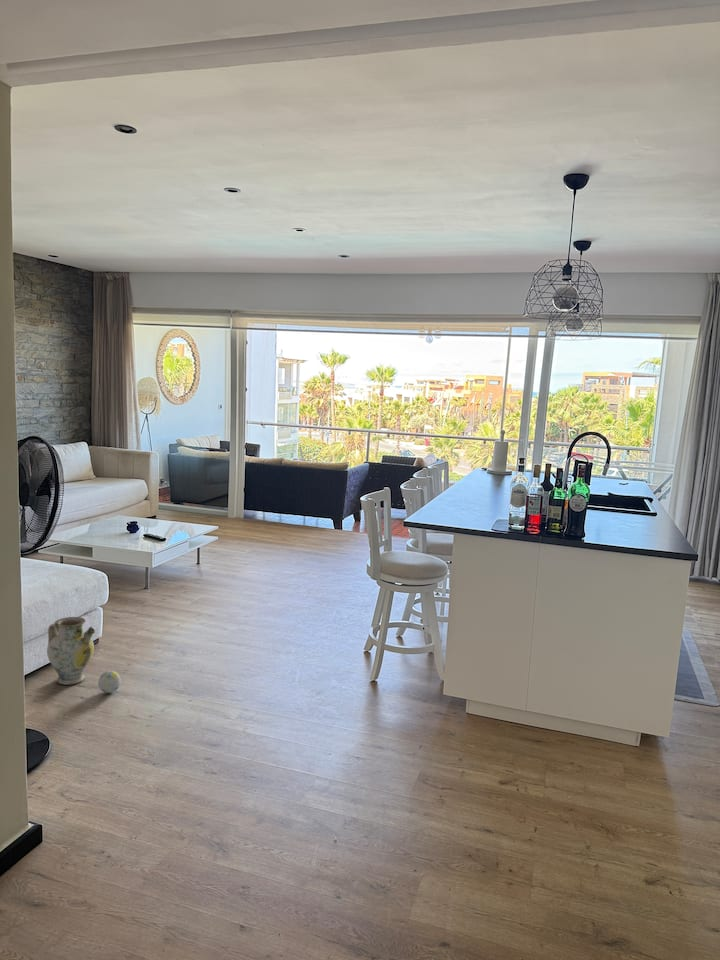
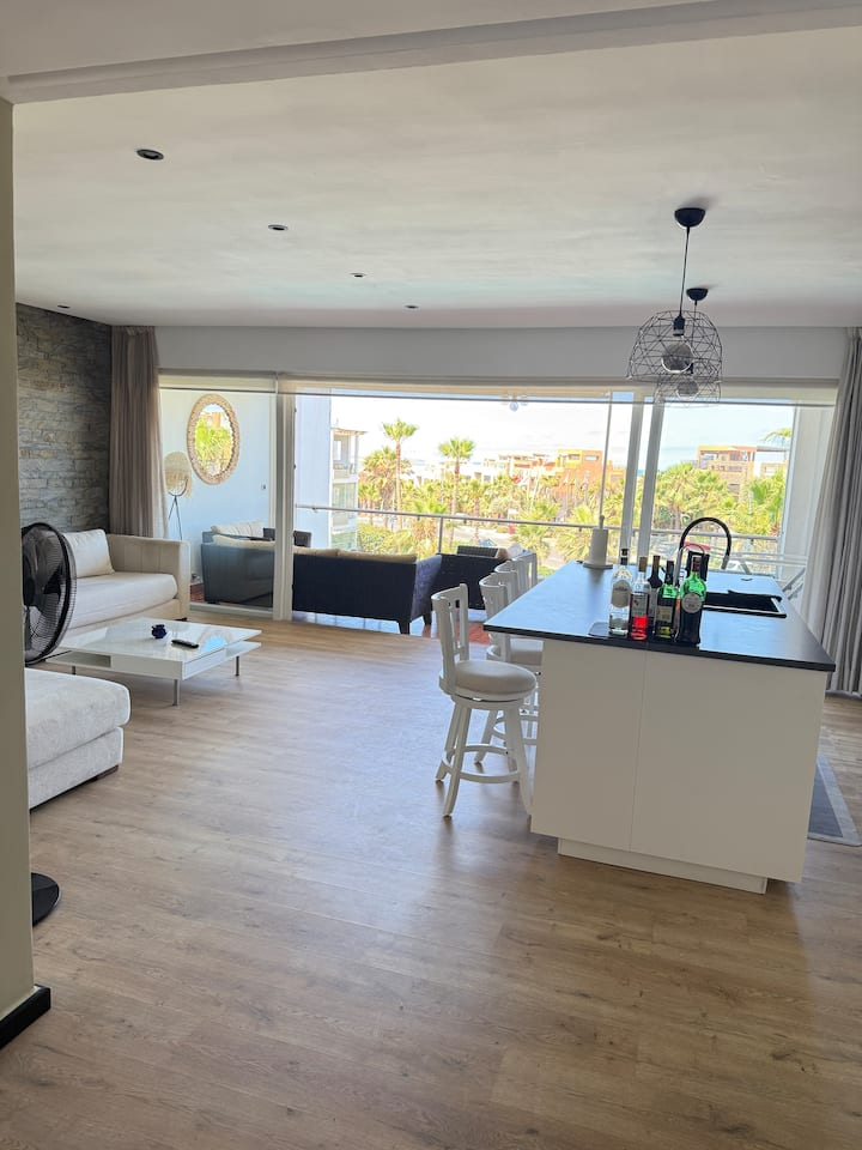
- ceramic jug [46,616,96,686]
- decorative ball [97,670,122,694]
